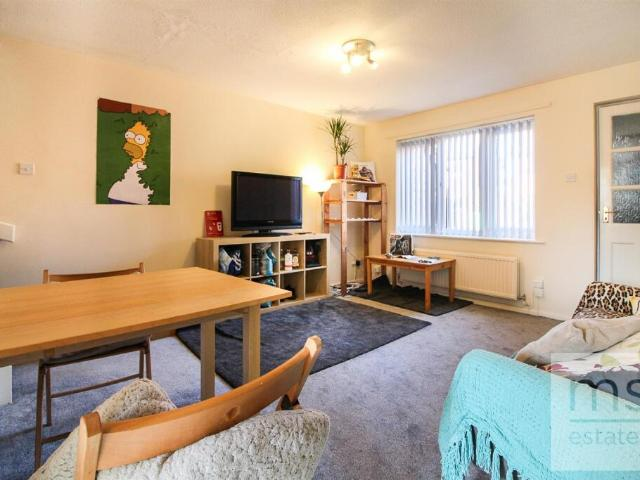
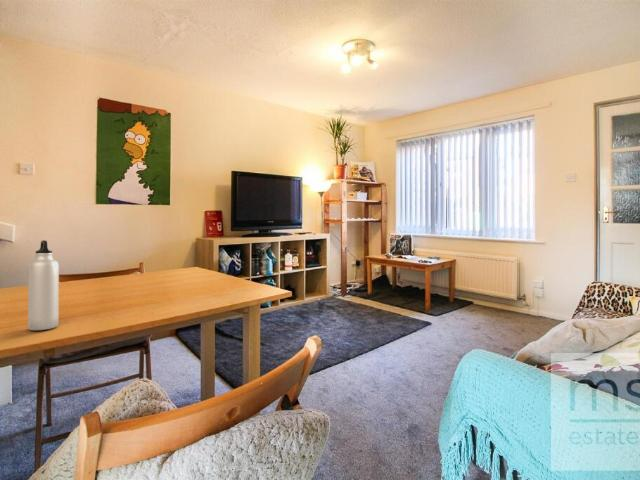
+ water bottle [27,239,60,331]
